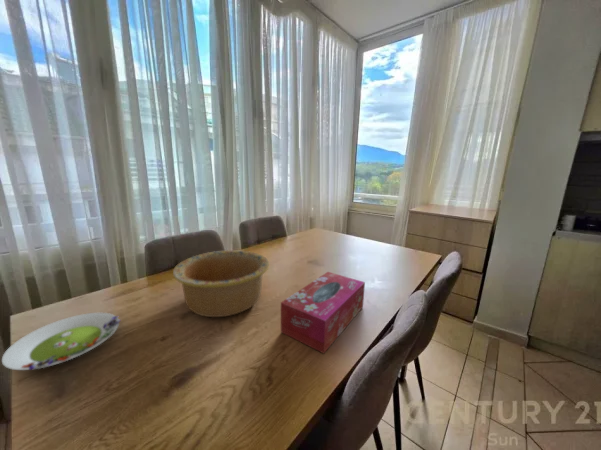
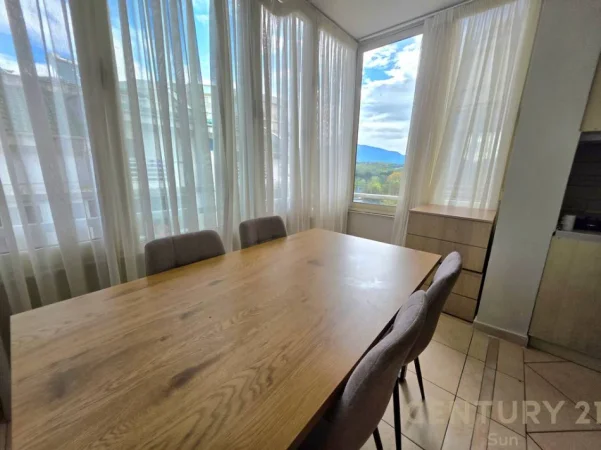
- bowl [172,249,270,318]
- salad plate [1,312,121,371]
- tissue box [280,271,366,354]
